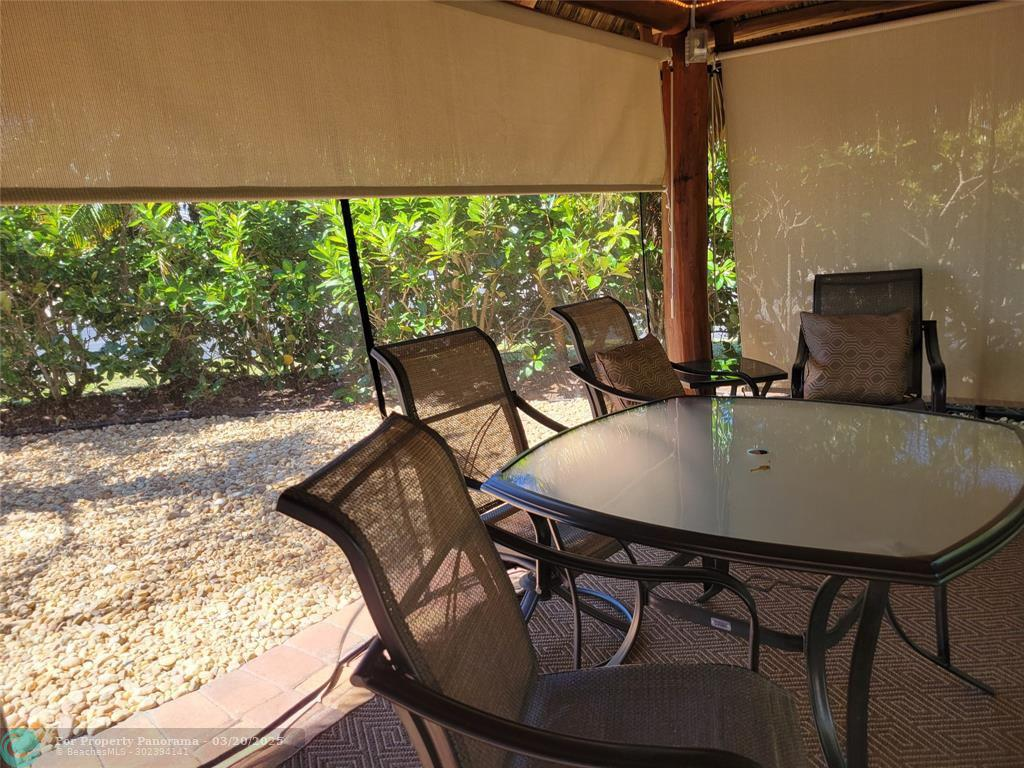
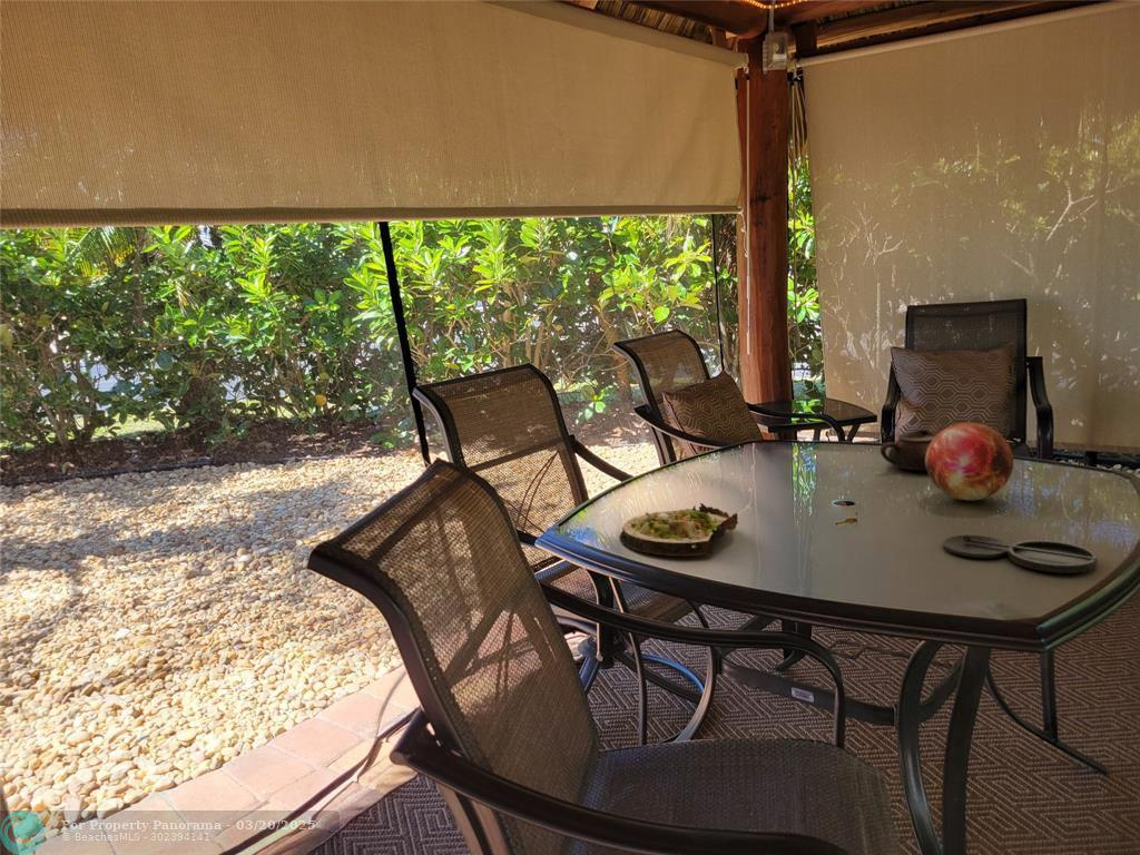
+ decorative orb [925,422,1014,502]
+ plate [942,533,1099,574]
+ salad plate [619,502,739,557]
+ teapot [879,429,938,471]
